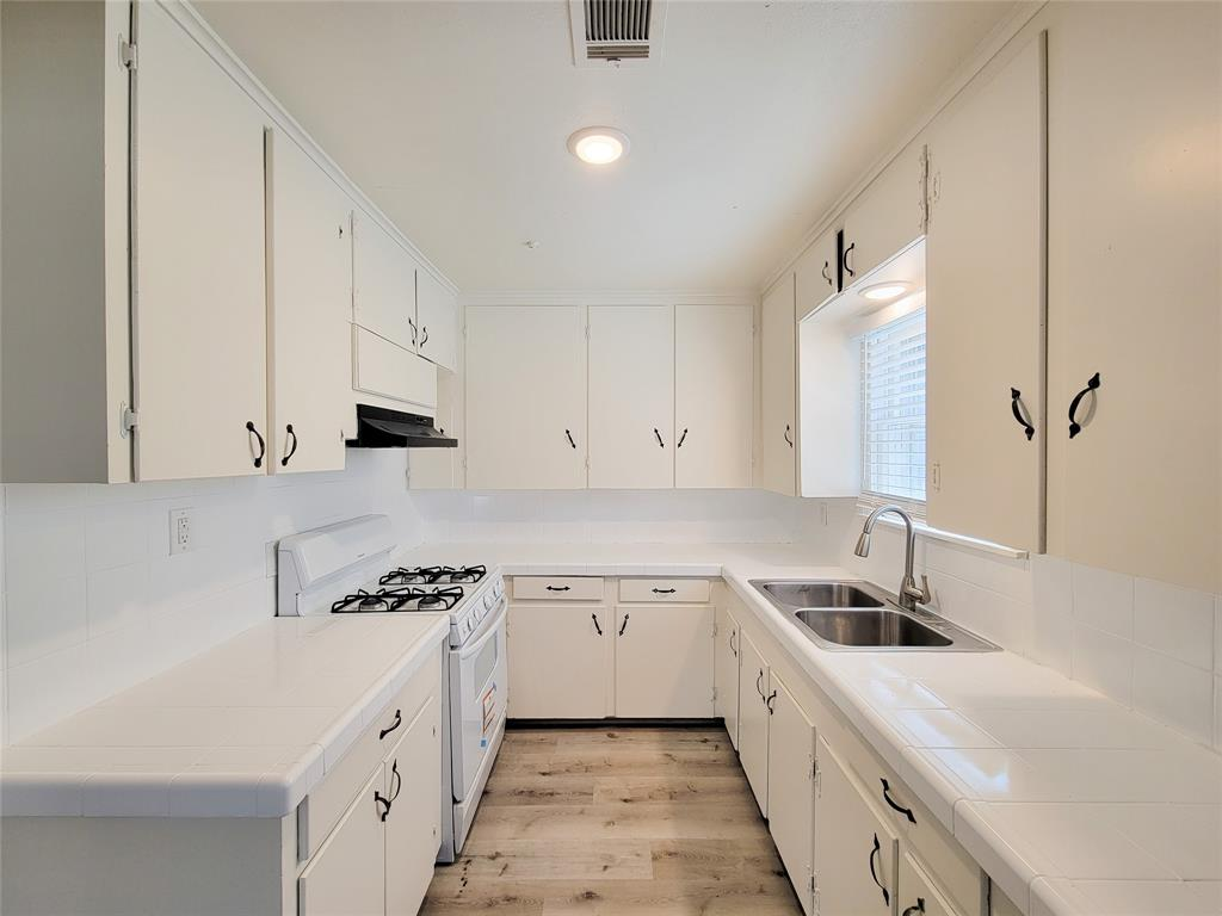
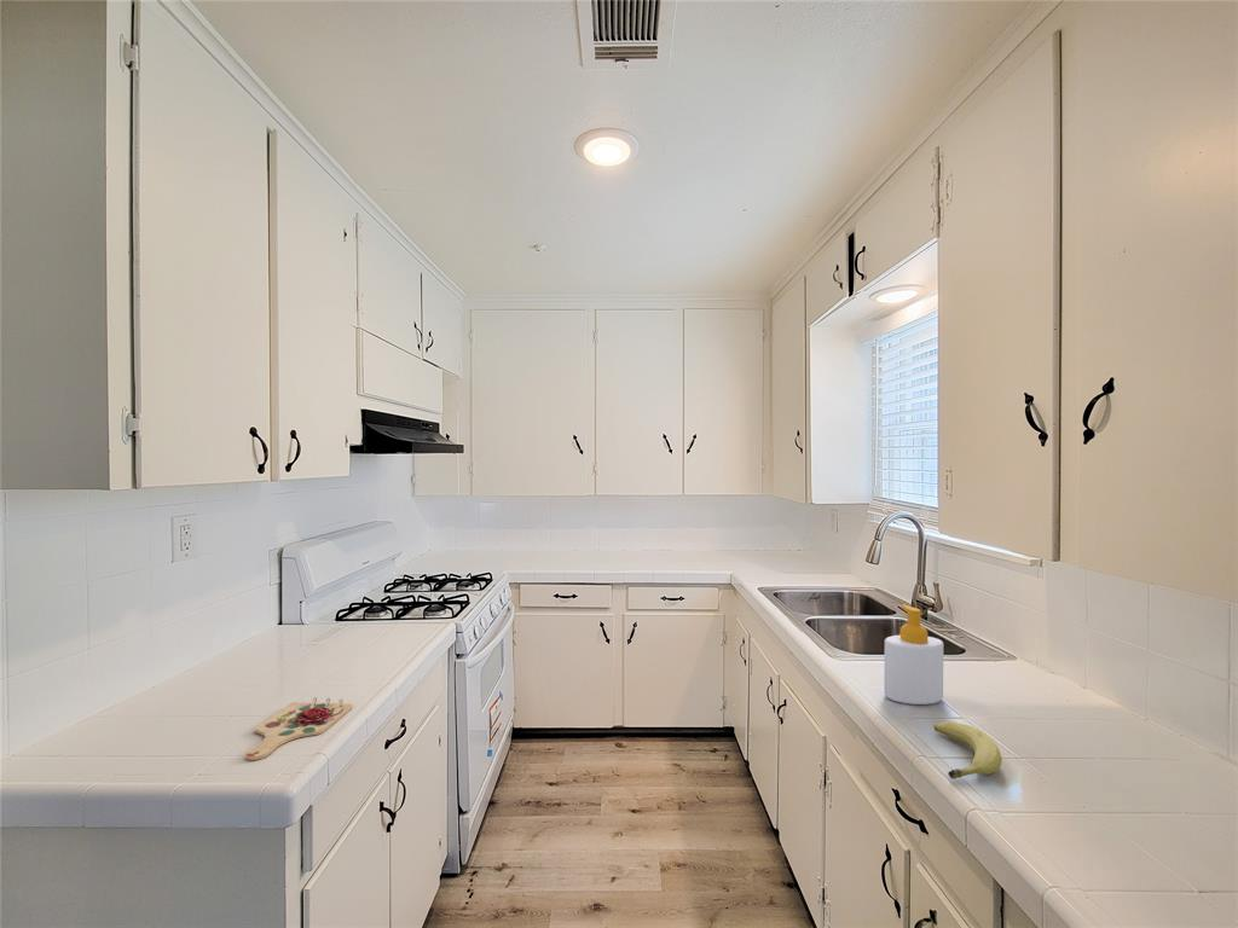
+ fruit [932,720,1002,781]
+ cutting board [245,696,353,761]
+ soap bottle [883,604,944,706]
